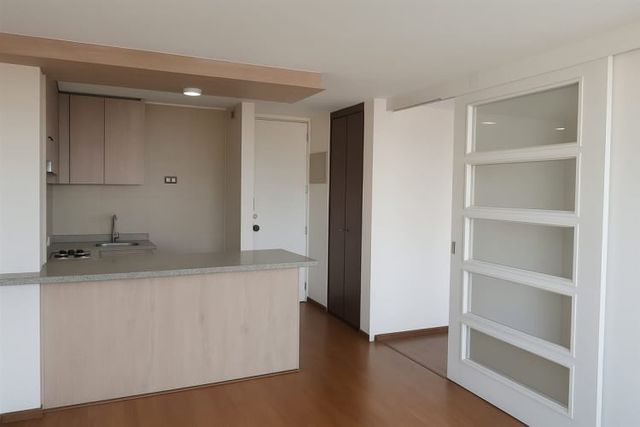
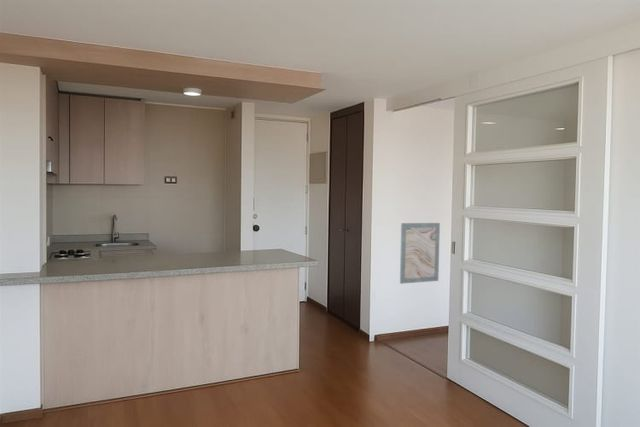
+ wall art [399,222,441,285]
